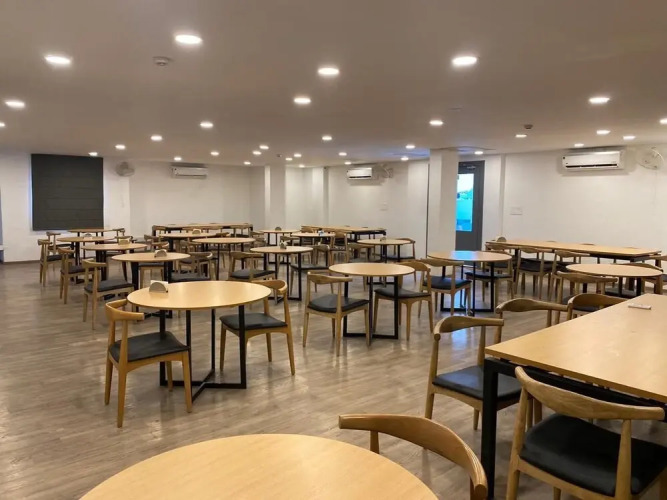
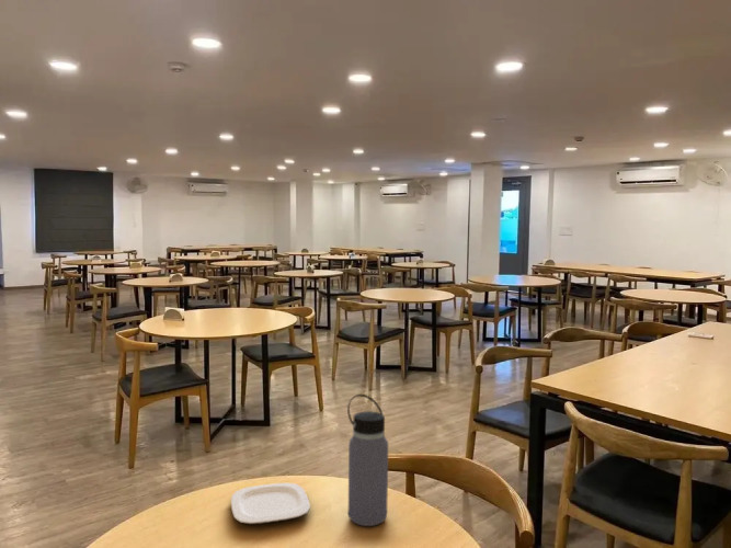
+ plate [230,482,311,525]
+ water bottle [346,393,389,527]
